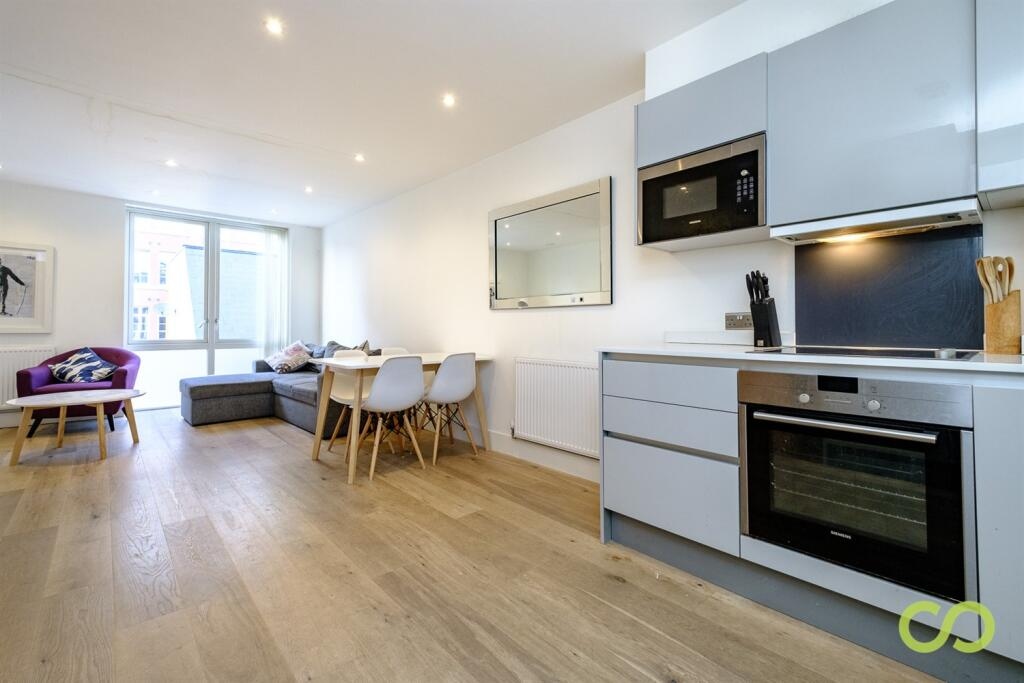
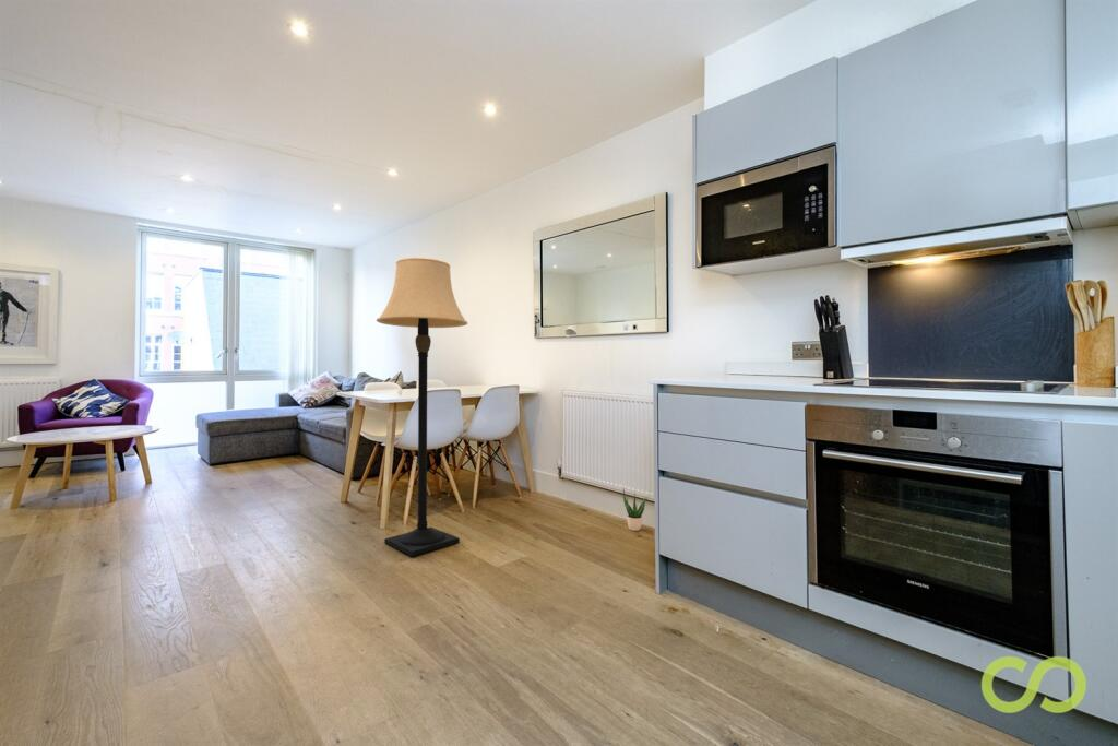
+ lamp [376,257,468,557]
+ potted plant [622,486,649,532]
